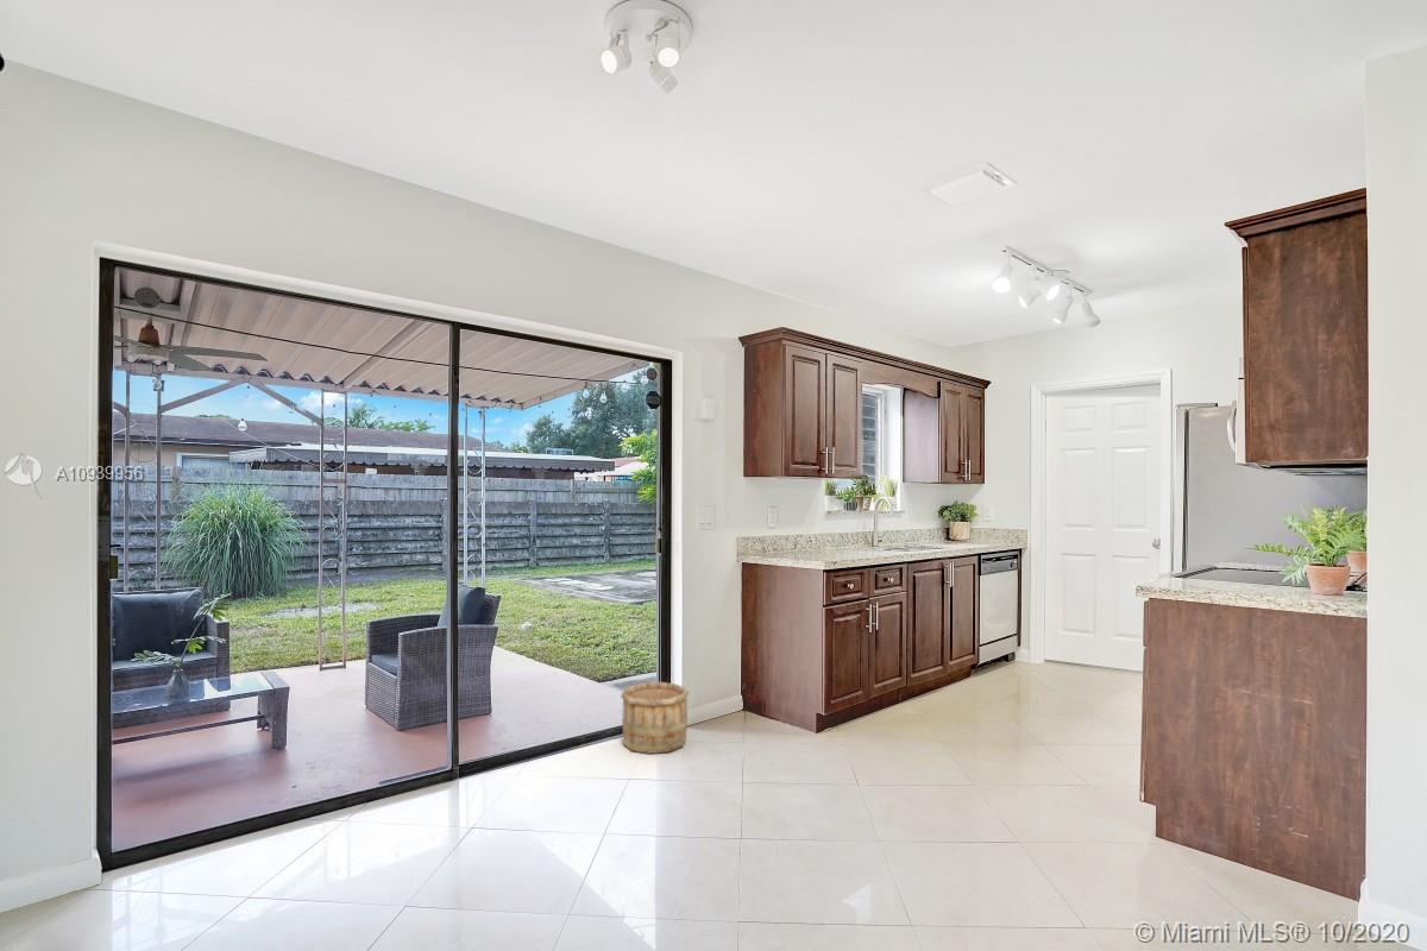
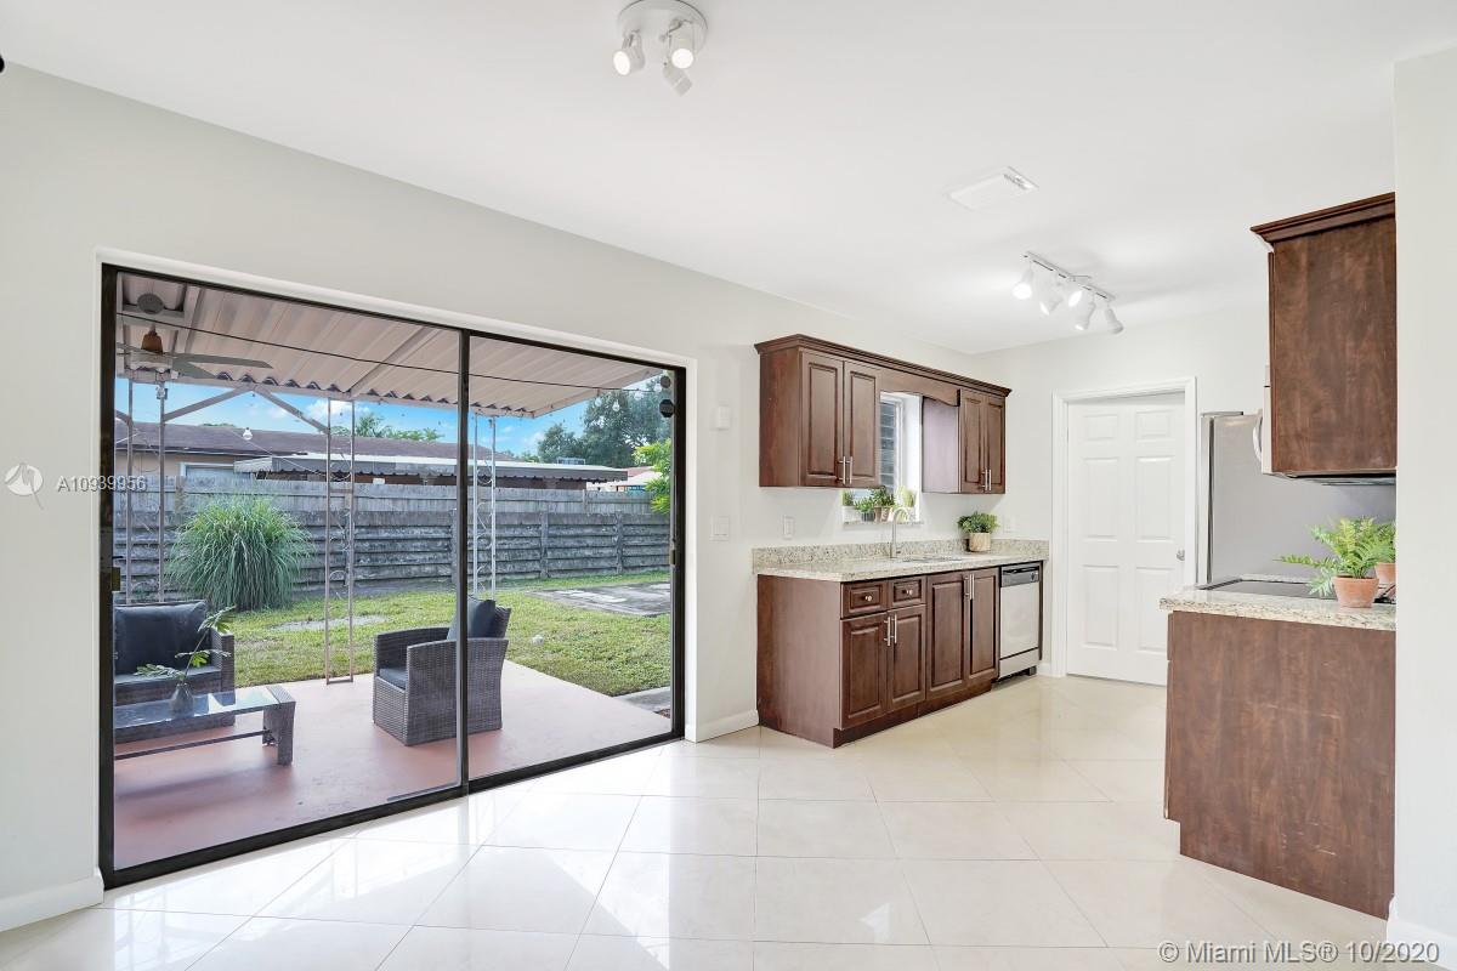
- wooden bucket [620,681,691,755]
